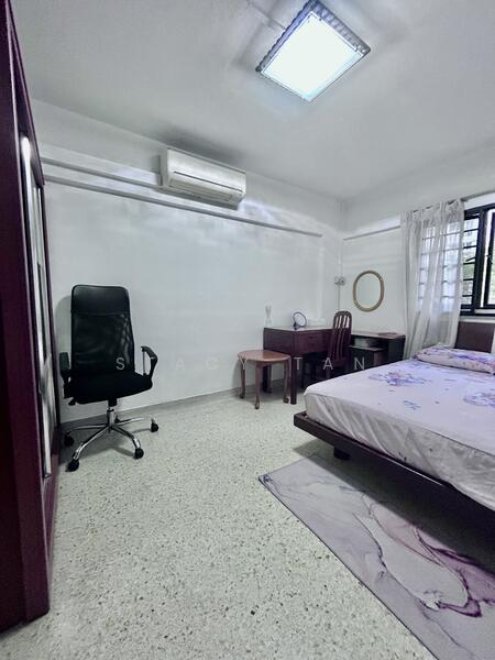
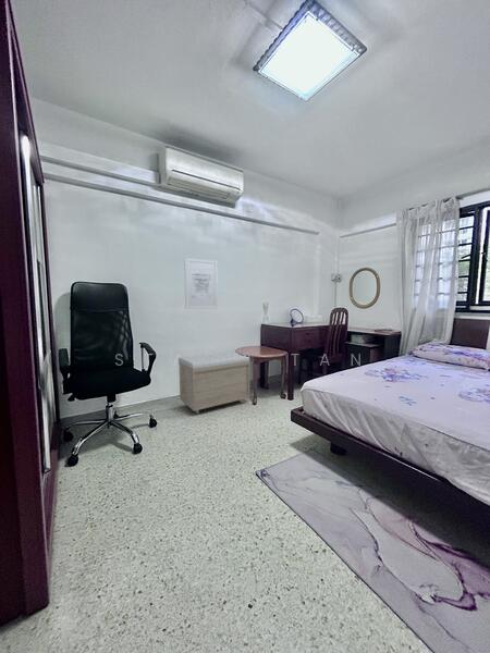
+ storage bench [177,350,250,415]
+ wall art [184,257,219,310]
